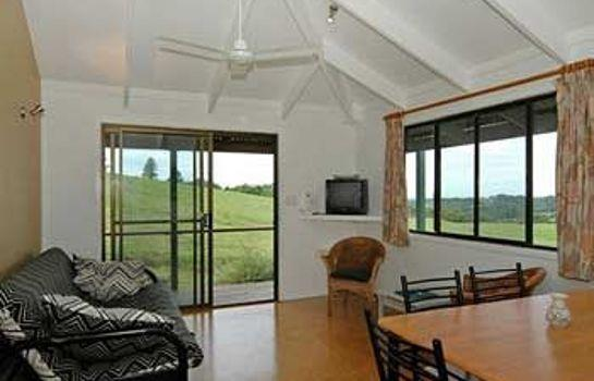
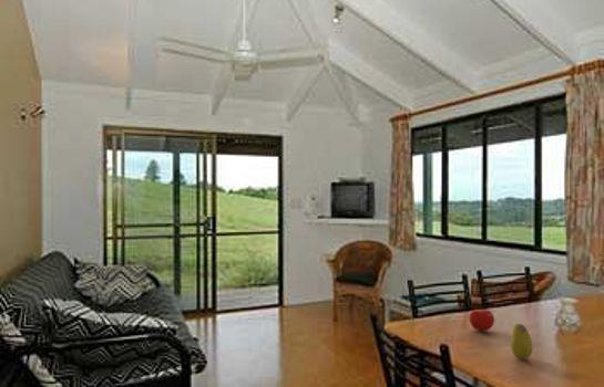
+ fruit [510,323,534,360]
+ fruit [468,305,495,332]
